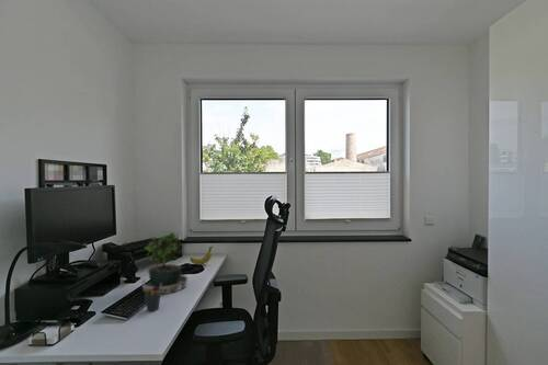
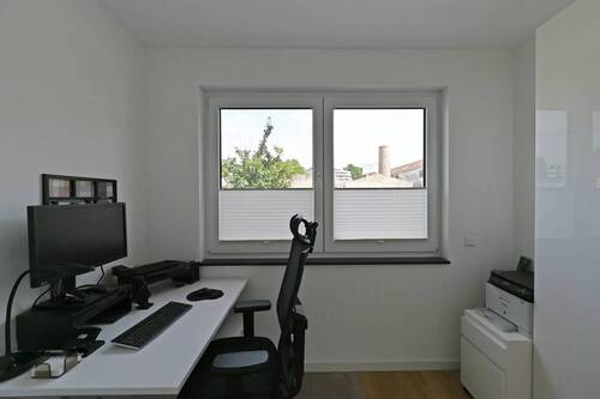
- banana [190,246,214,265]
- potted plant [140,229,189,295]
- pen holder [142,284,162,312]
